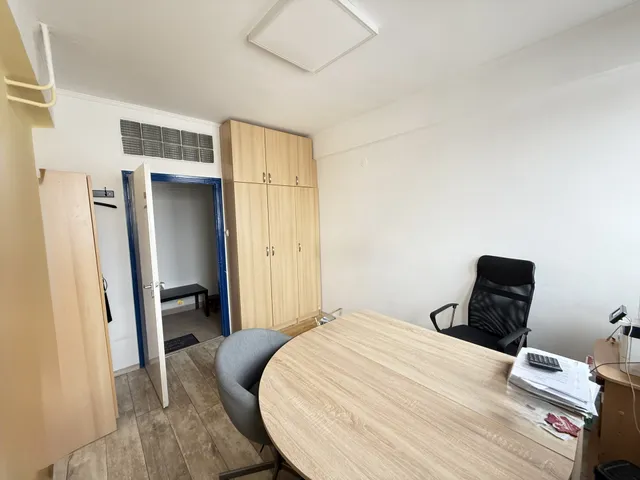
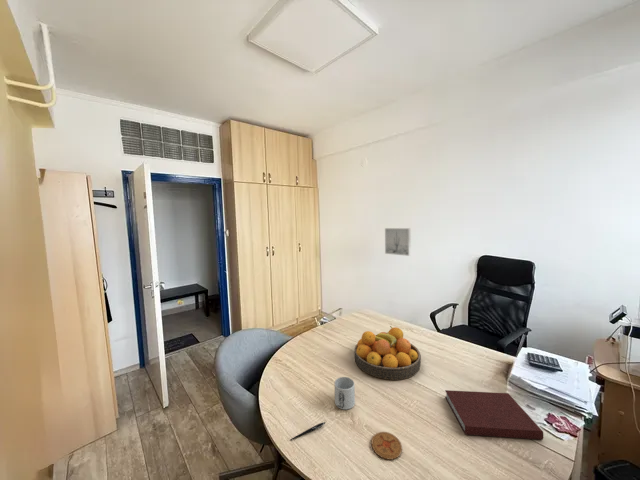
+ pen [289,421,326,441]
+ mug [333,376,356,410]
+ wall art [384,227,412,257]
+ coaster [371,431,403,461]
+ fruit bowl [353,325,422,381]
+ notebook [444,389,544,441]
